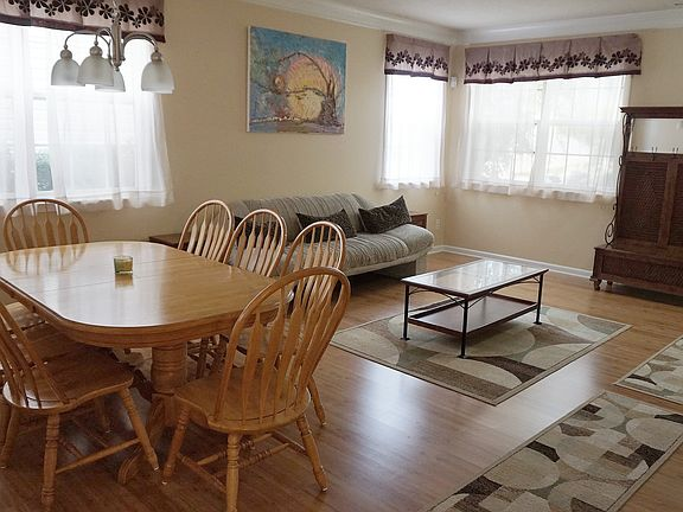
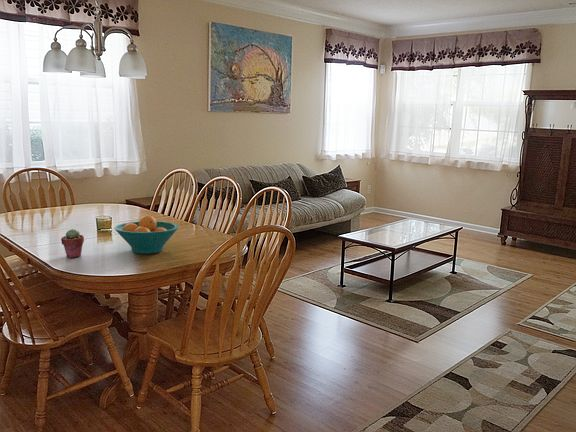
+ fruit bowl [113,214,180,255]
+ potted succulent [60,228,85,259]
